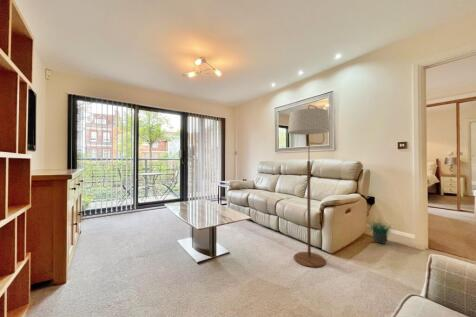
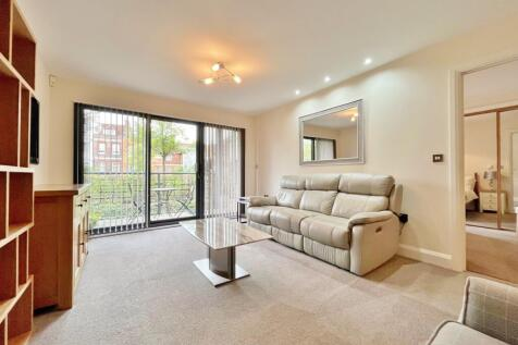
- potted plant [365,215,395,245]
- floor lamp [287,104,332,268]
